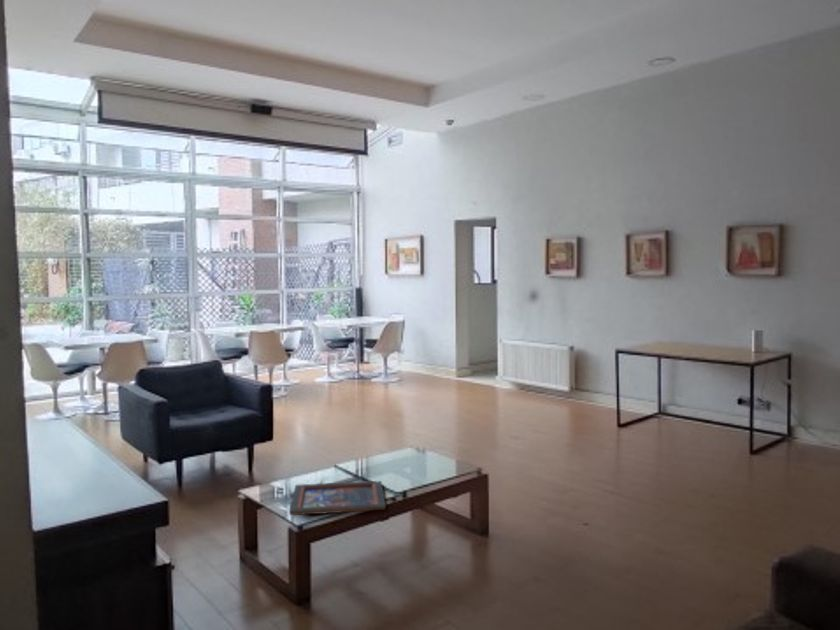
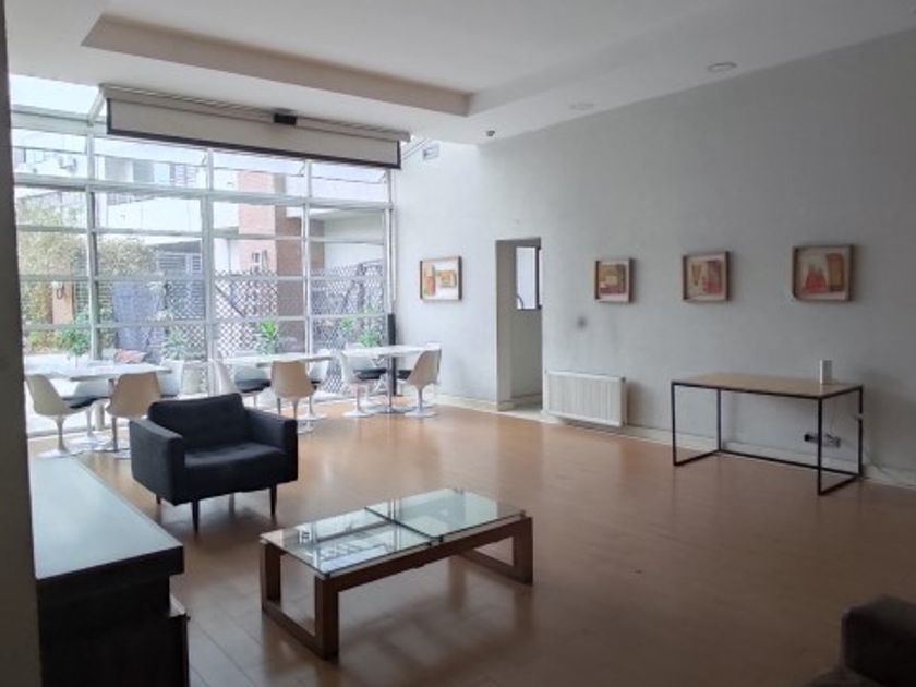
- religious icon [288,480,387,516]
